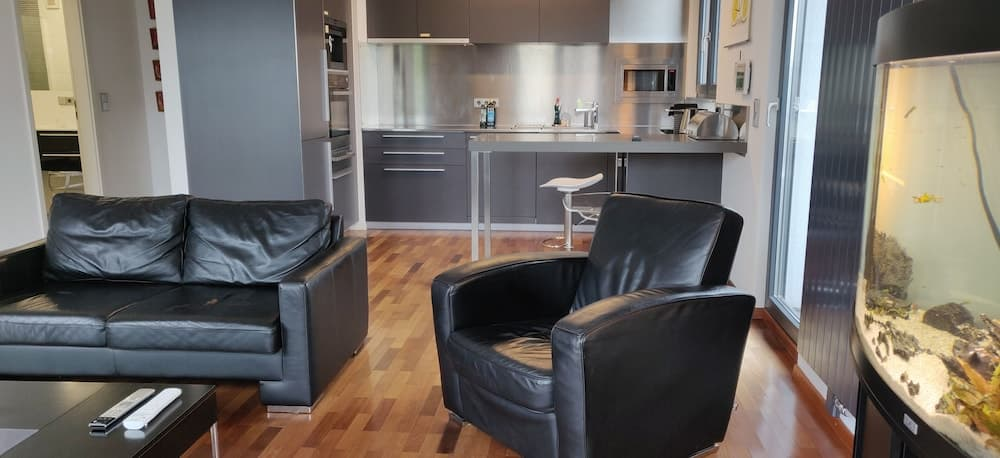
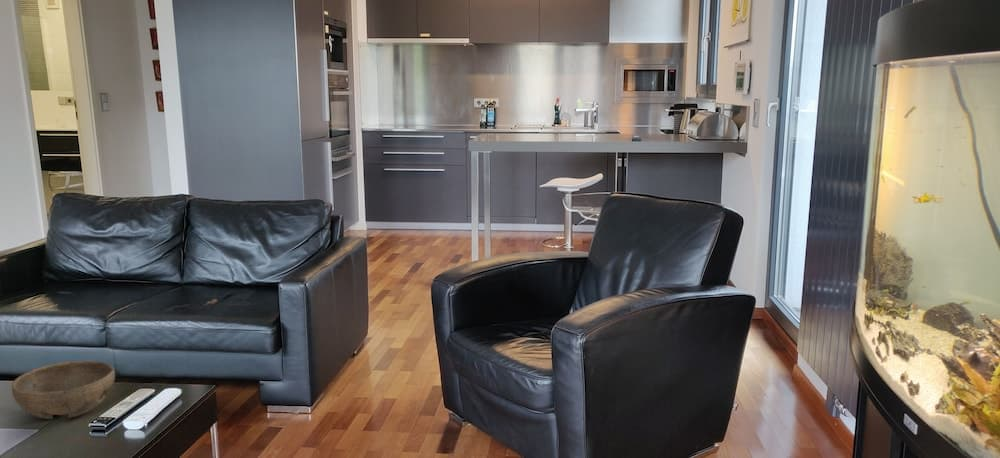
+ bowl [11,360,116,420]
